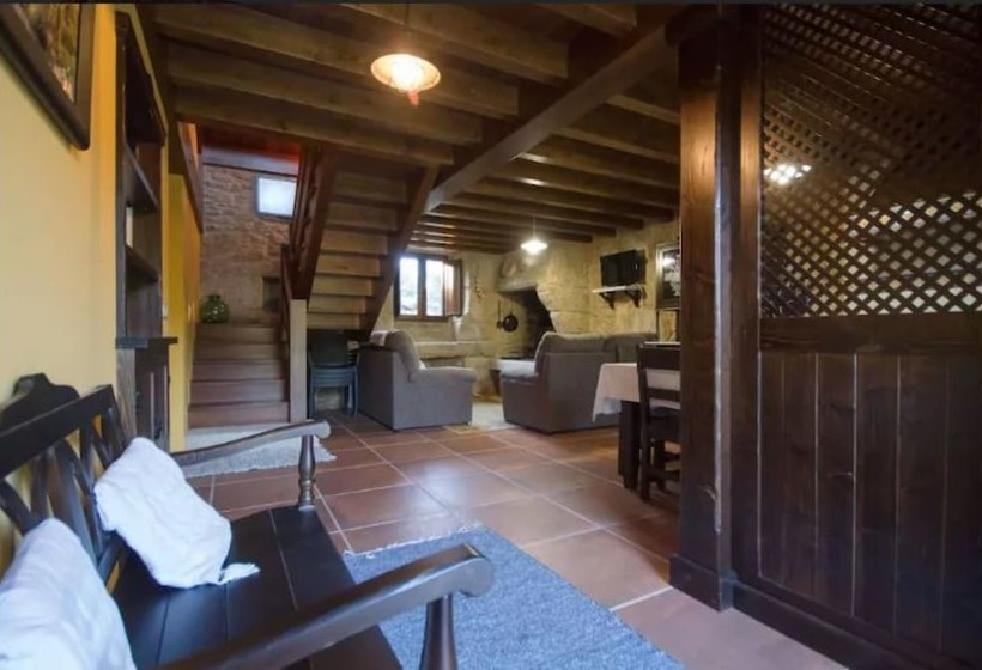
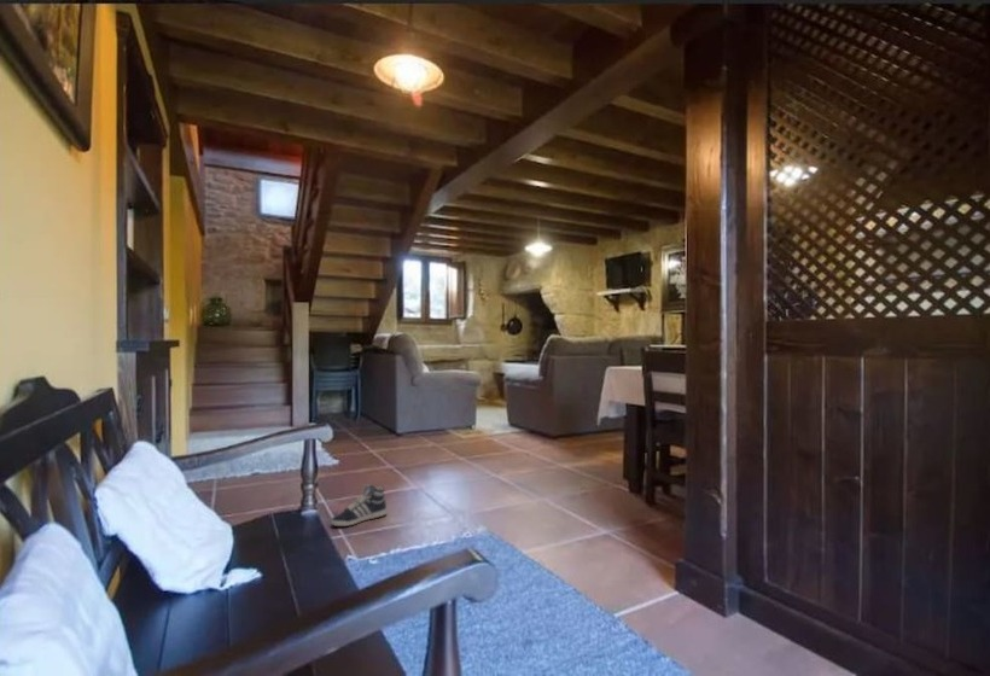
+ sneaker [330,483,388,528]
